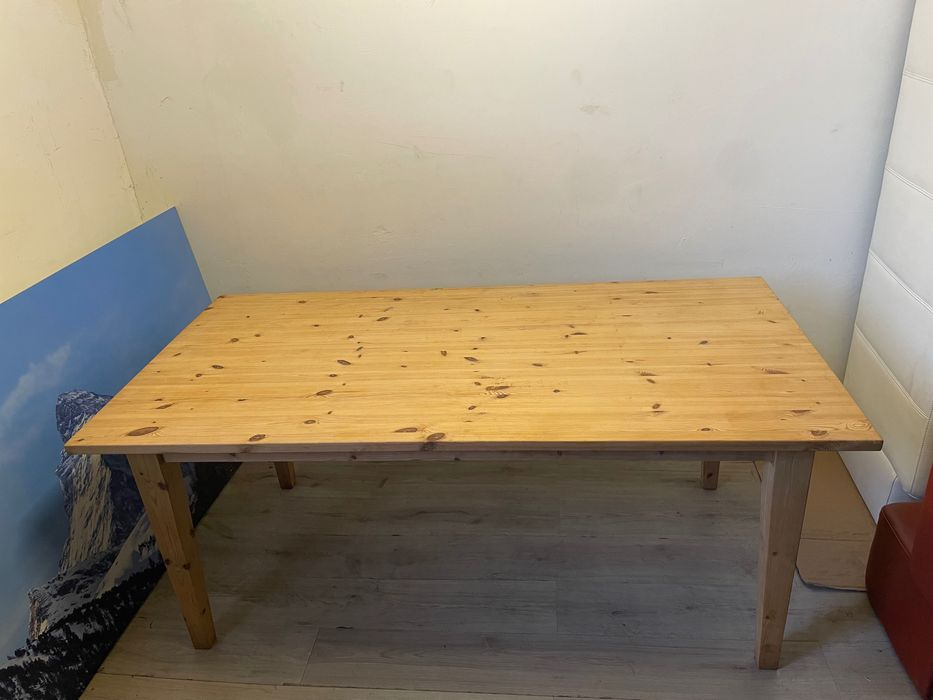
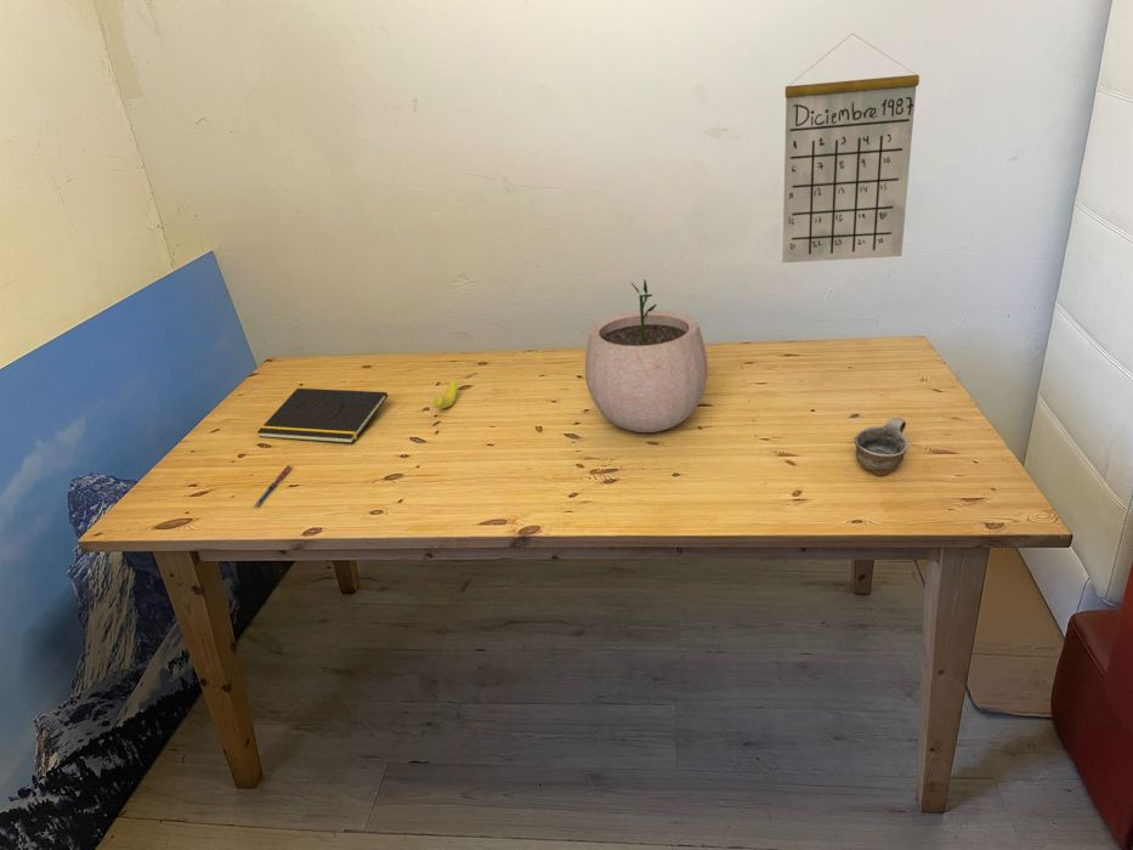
+ cup [854,416,910,477]
+ fruit [432,379,458,409]
+ calendar [781,33,920,264]
+ plant pot [584,279,709,433]
+ pen [253,464,293,509]
+ notepad [256,387,389,444]
